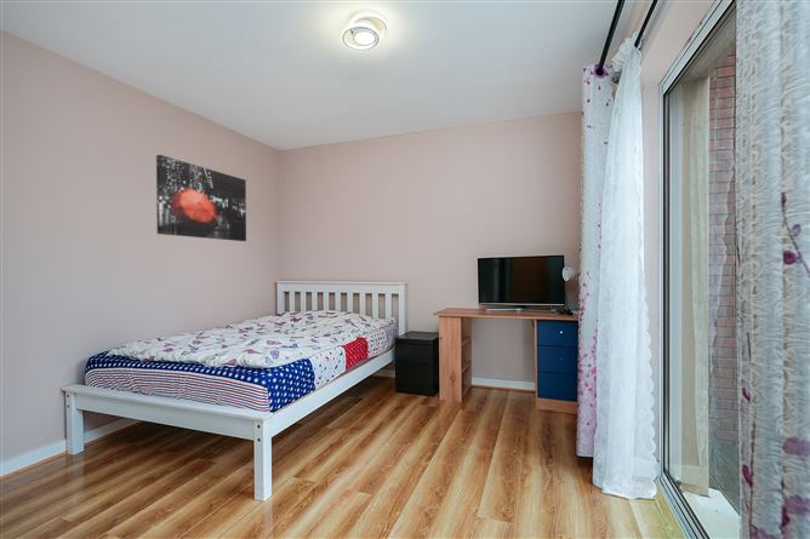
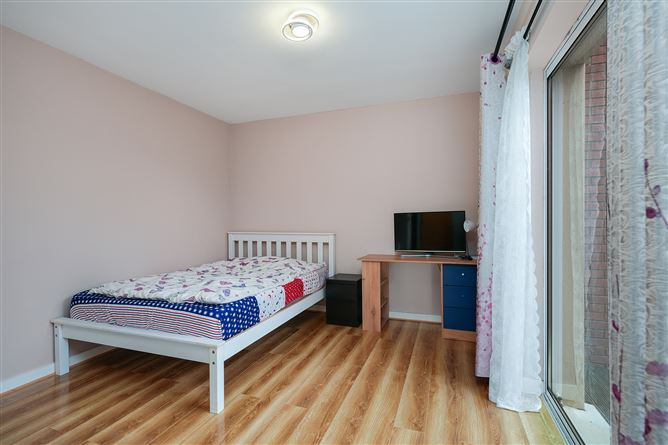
- wall art [155,154,247,242]
